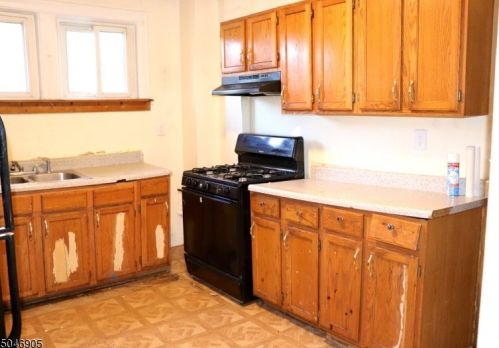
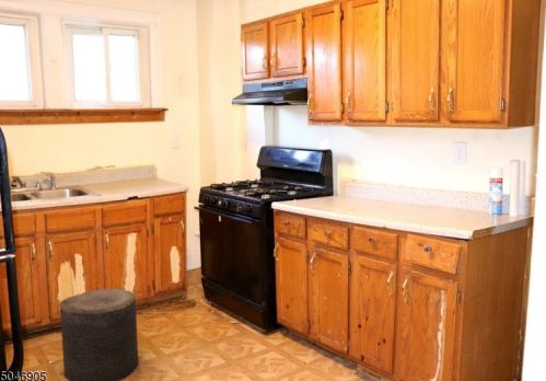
+ stool [59,288,140,381]
